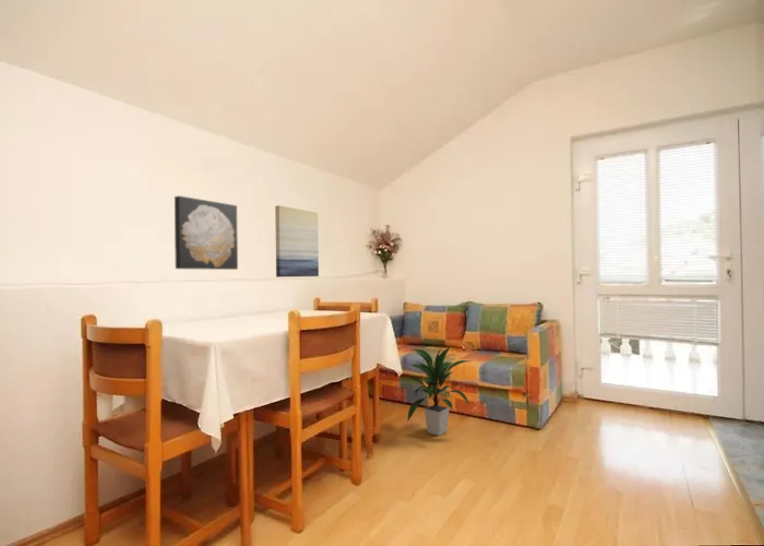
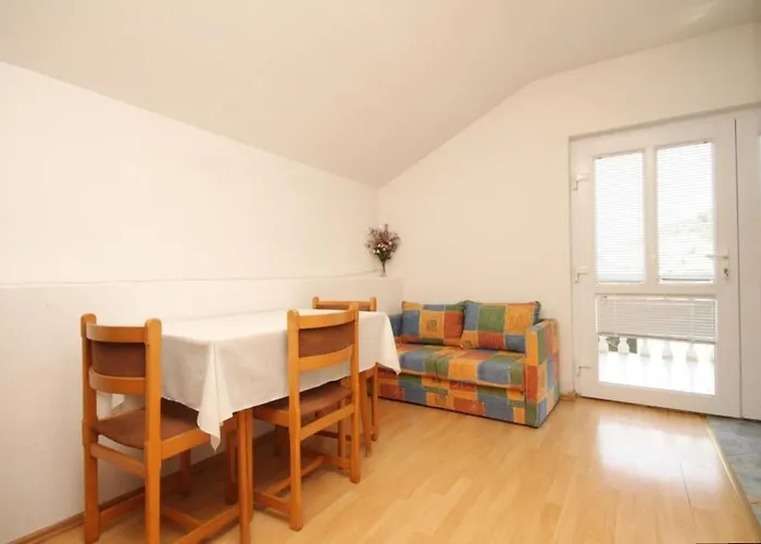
- wall art [274,204,320,278]
- wall art [174,194,239,271]
- indoor plant [406,345,473,437]
